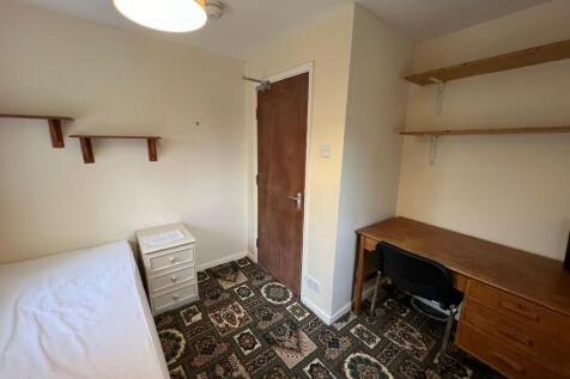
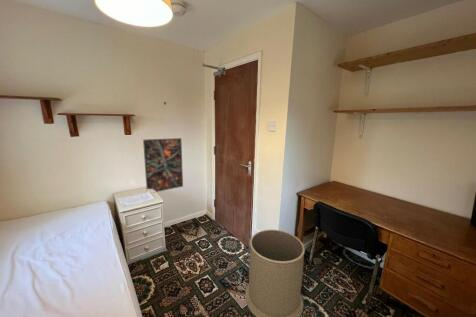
+ trash can [244,229,306,317]
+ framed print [142,137,184,193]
